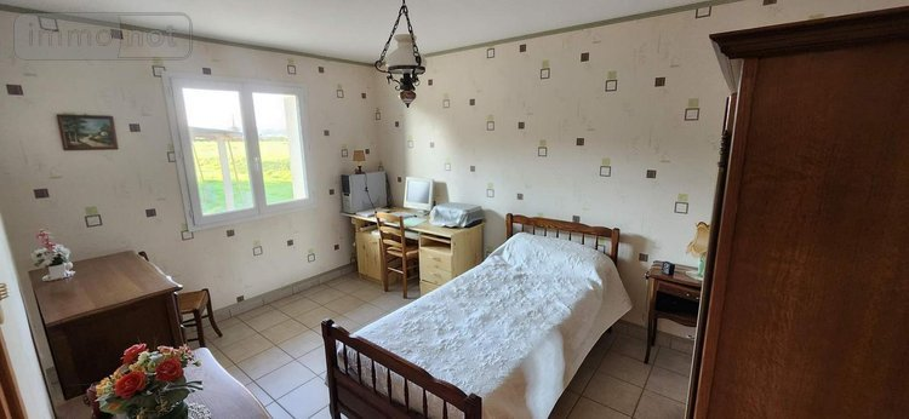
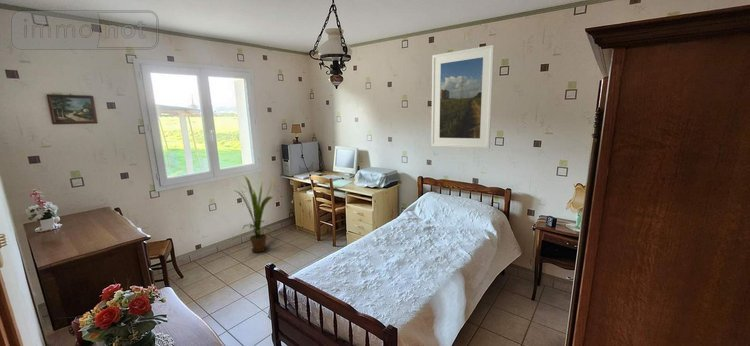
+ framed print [430,44,495,149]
+ house plant [235,174,276,253]
